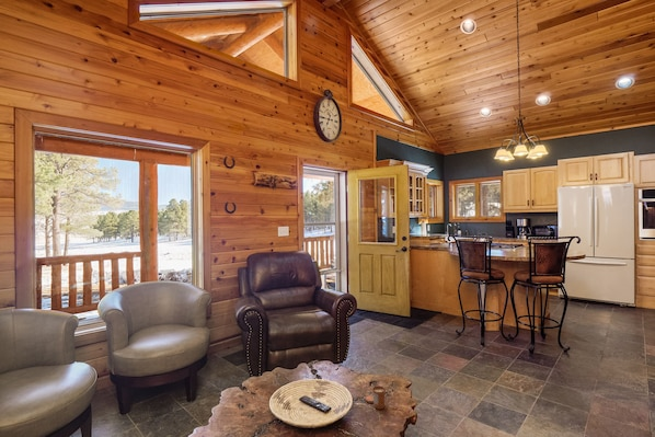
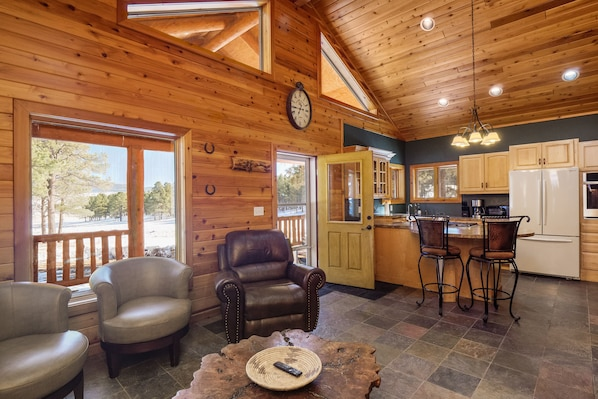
- candle [365,384,386,410]
